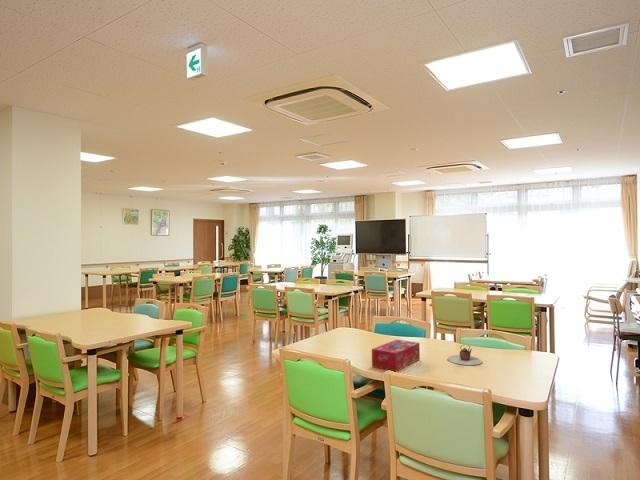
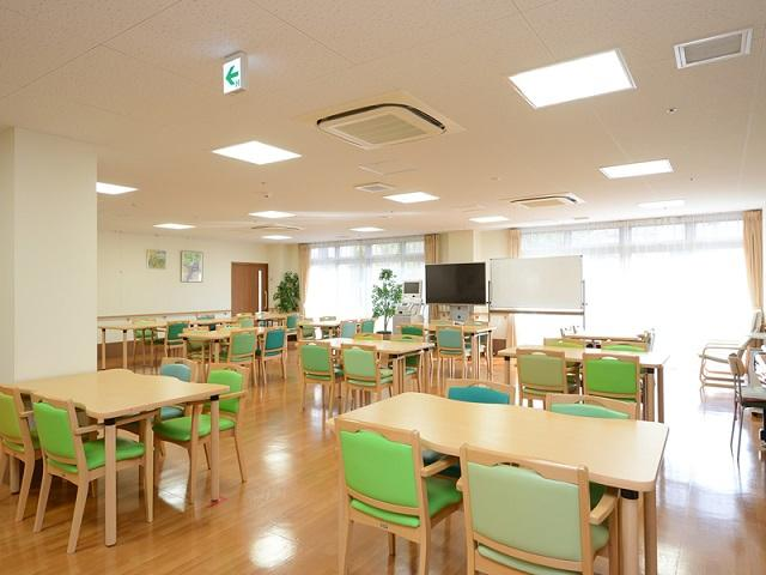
- tissue box [371,339,421,373]
- teapot [446,344,483,366]
